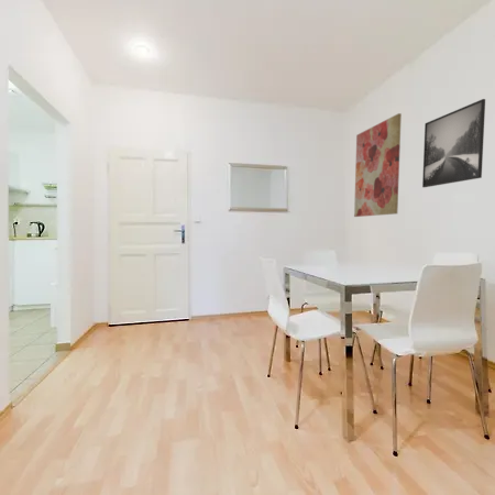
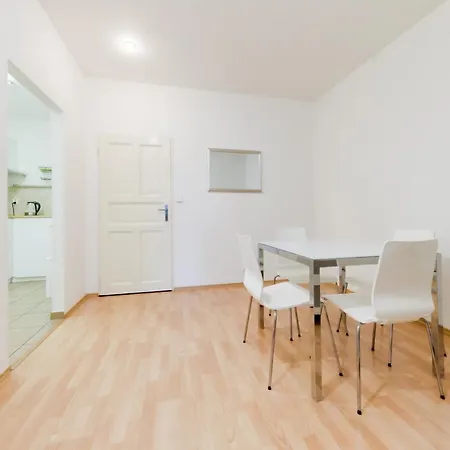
- wall art [353,112,403,218]
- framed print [421,98,486,188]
